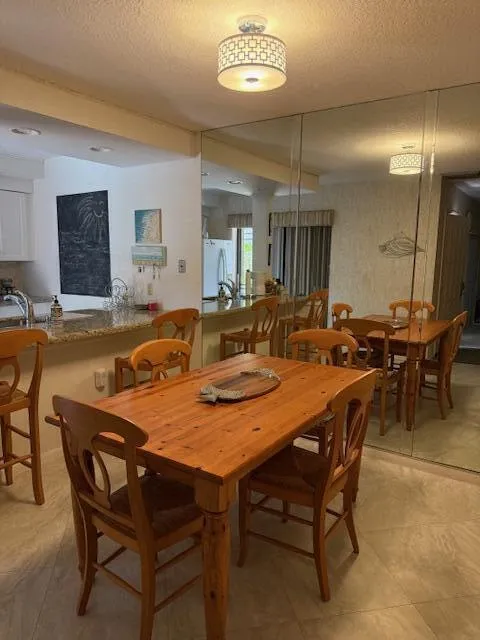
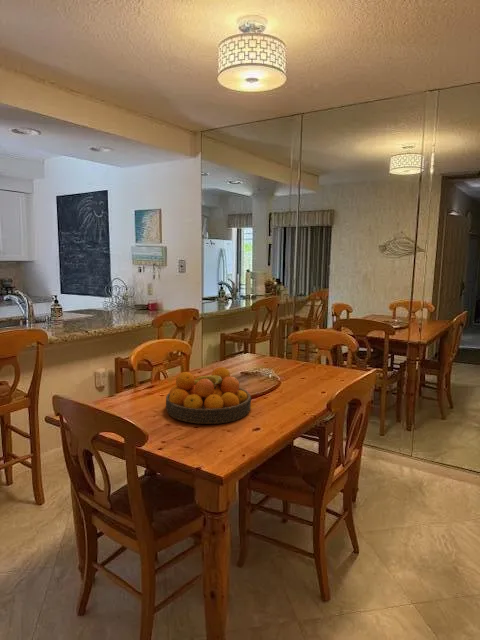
+ fruit bowl [165,366,252,425]
